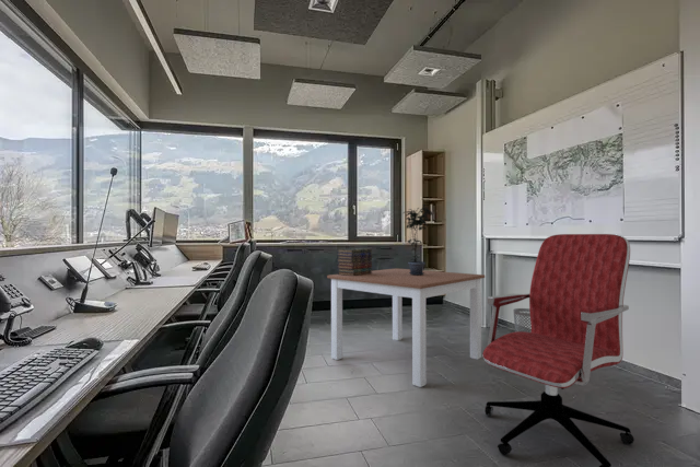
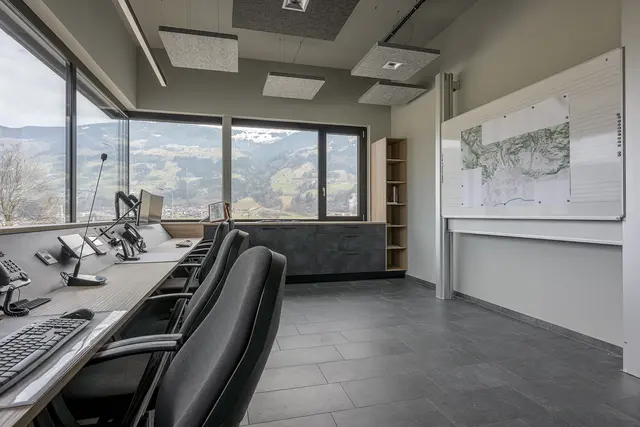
- potted plant [401,203,433,276]
- dining table [326,267,486,388]
- office chair [482,233,635,467]
- wastebasket [512,307,532,332]
- book stack [336,247,373,276]
